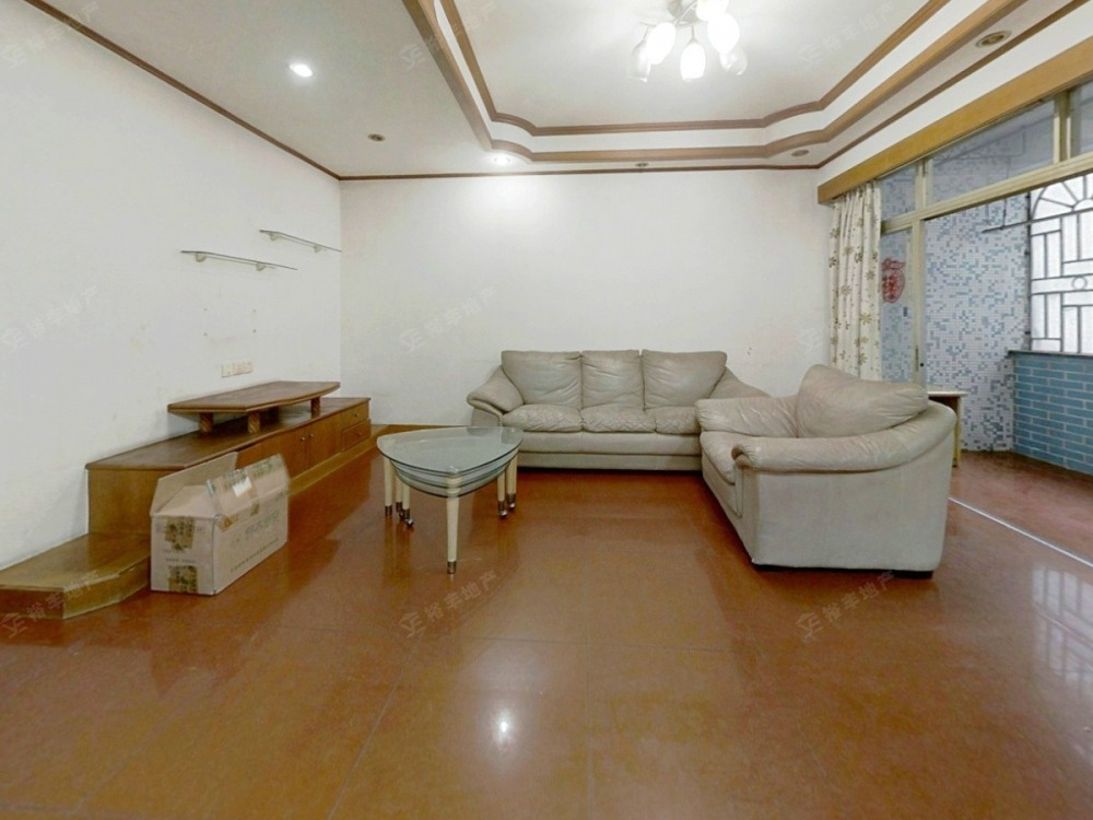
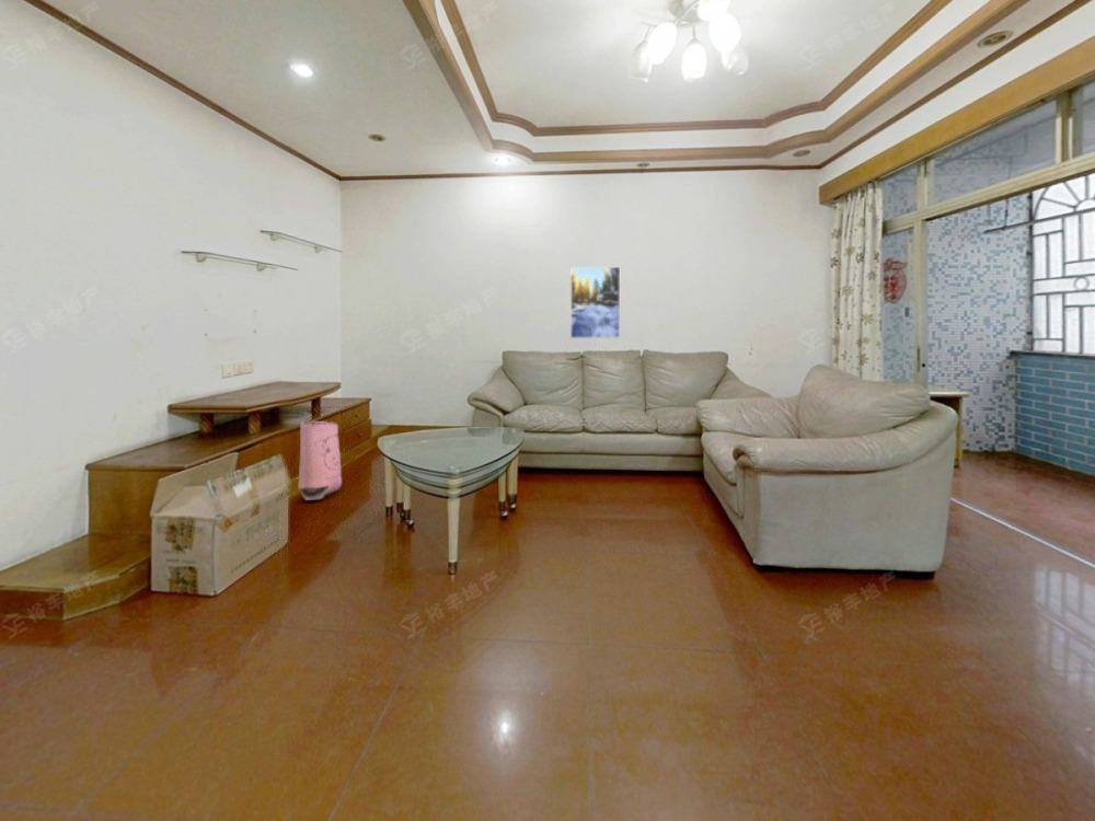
+ bag [297,420,343,501]
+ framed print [569,266,621,339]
